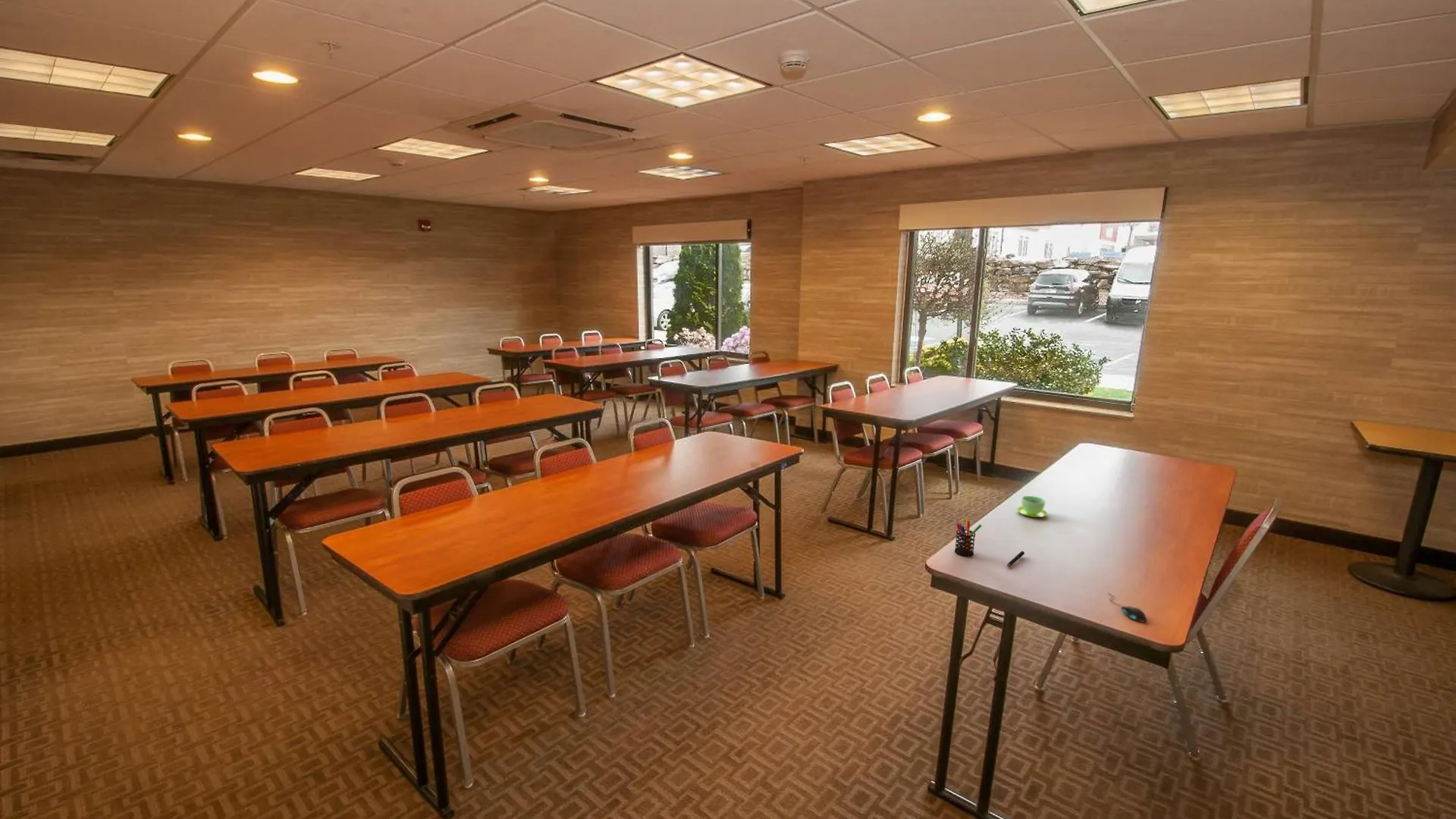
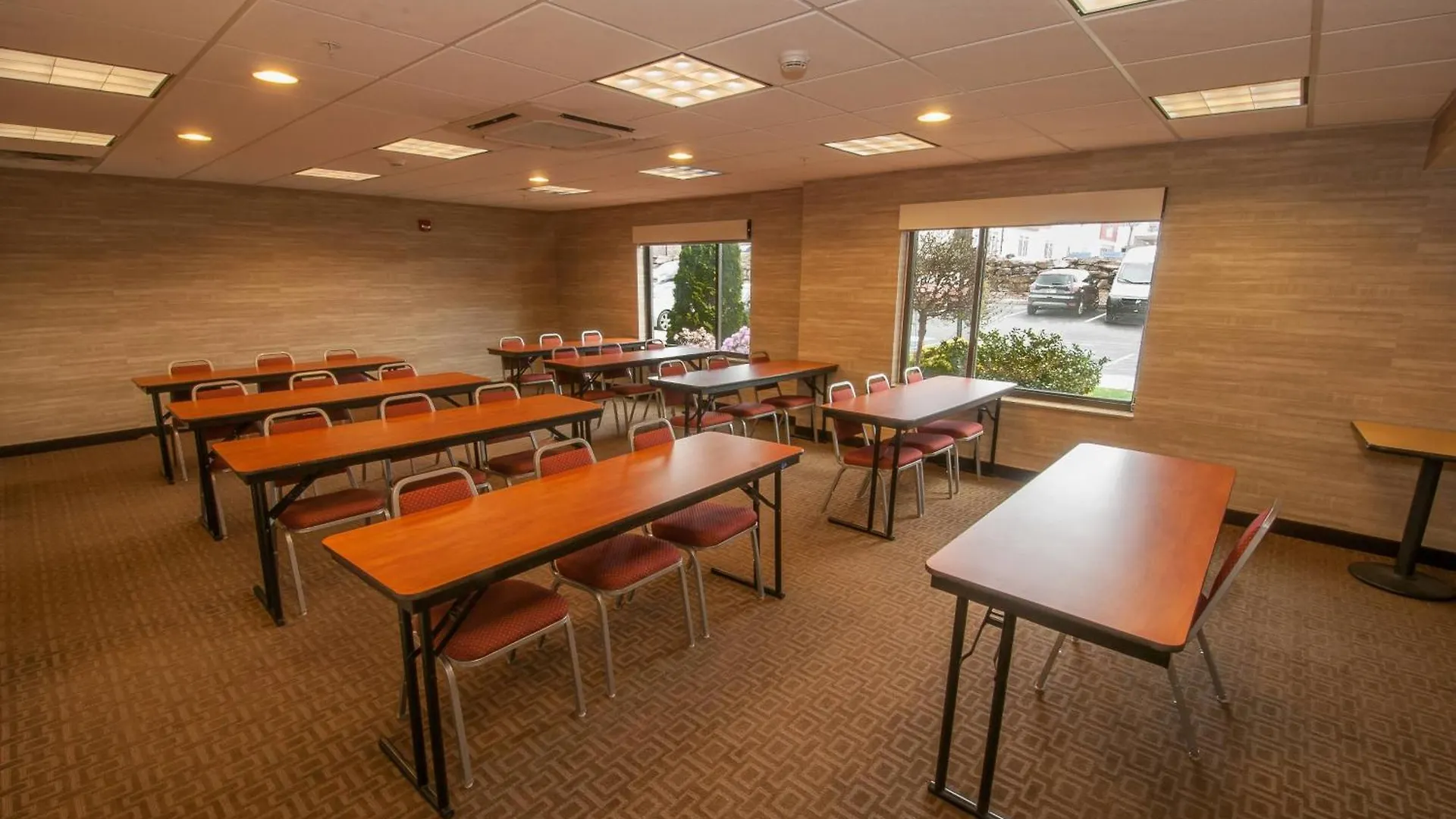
- mouse [1107,591,1148,623]
- pen holder [954,516,982,557]
- pen [1006,551,1025,567]
- cup [1015,495,1049,518]
